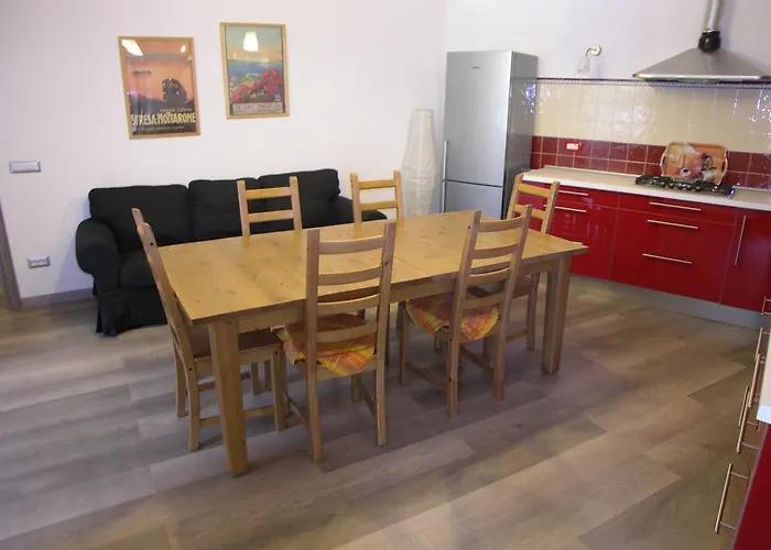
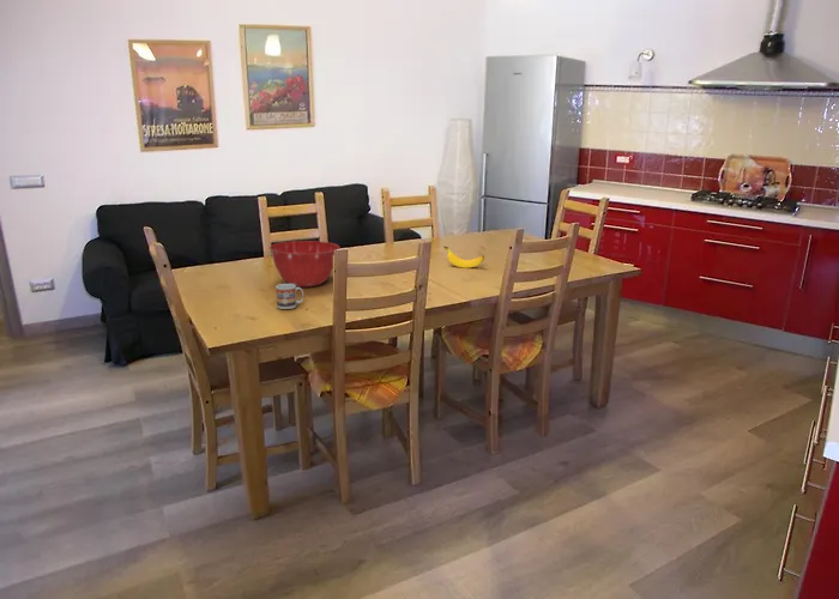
+ mixing bowl [268,240,342,288]
+ banana [442,246,485,270]
+ cup [274,283,306,310]
